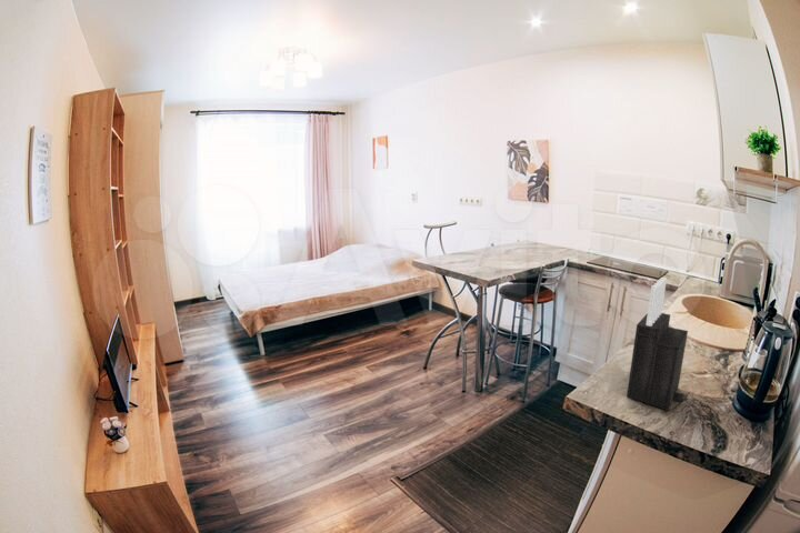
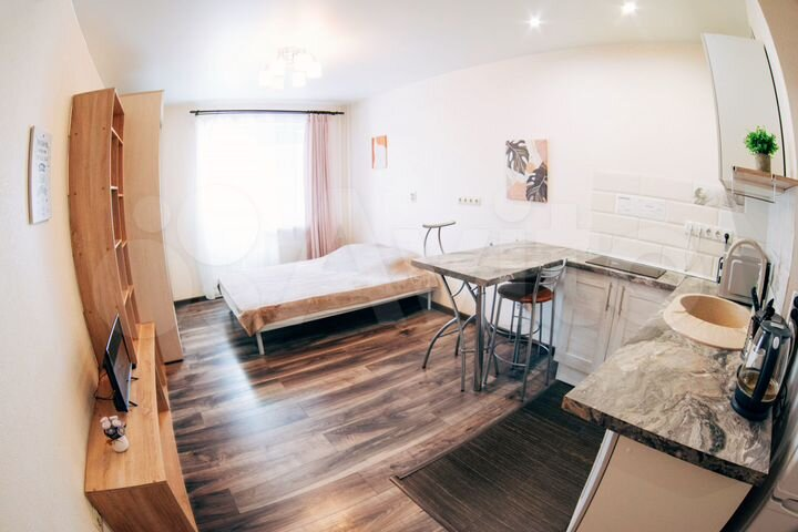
- knife block [626,276,689,412]
